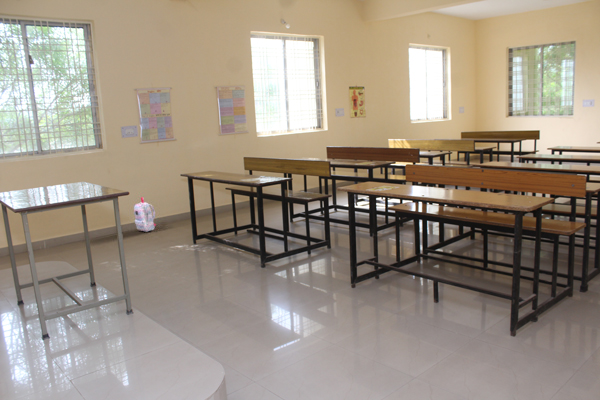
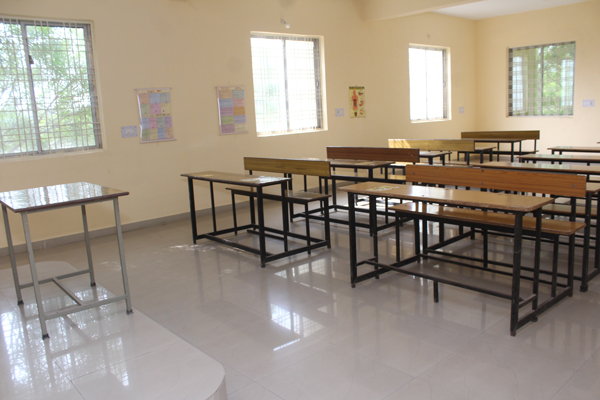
- backpack [133,196,157,233]
